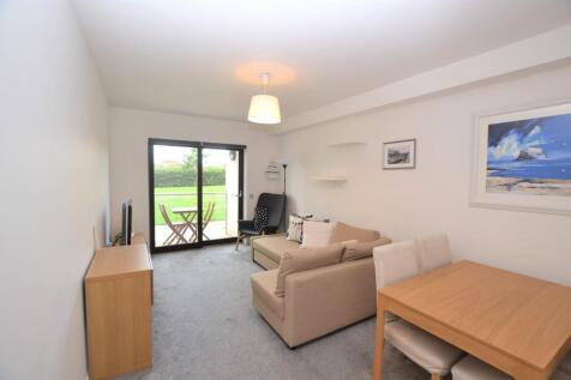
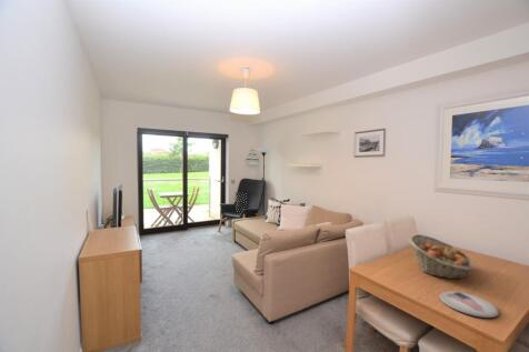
+ fruit basket [408,233,475,280]
+ plate [438,290,500,319]
